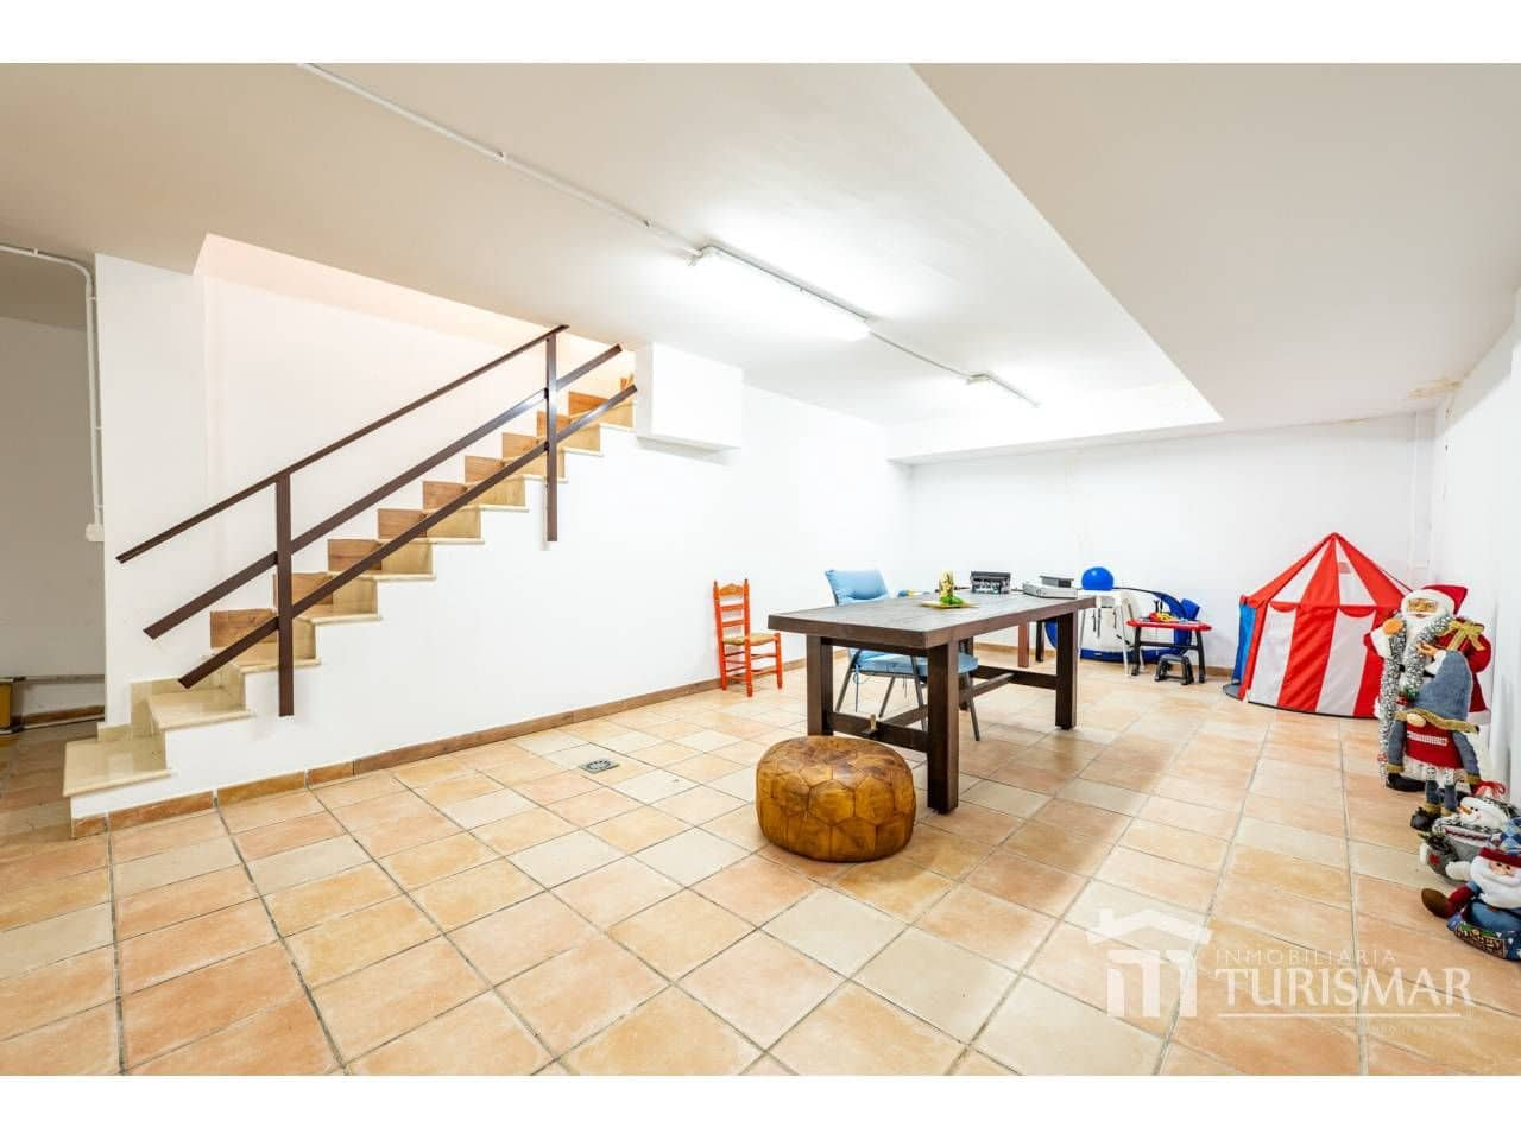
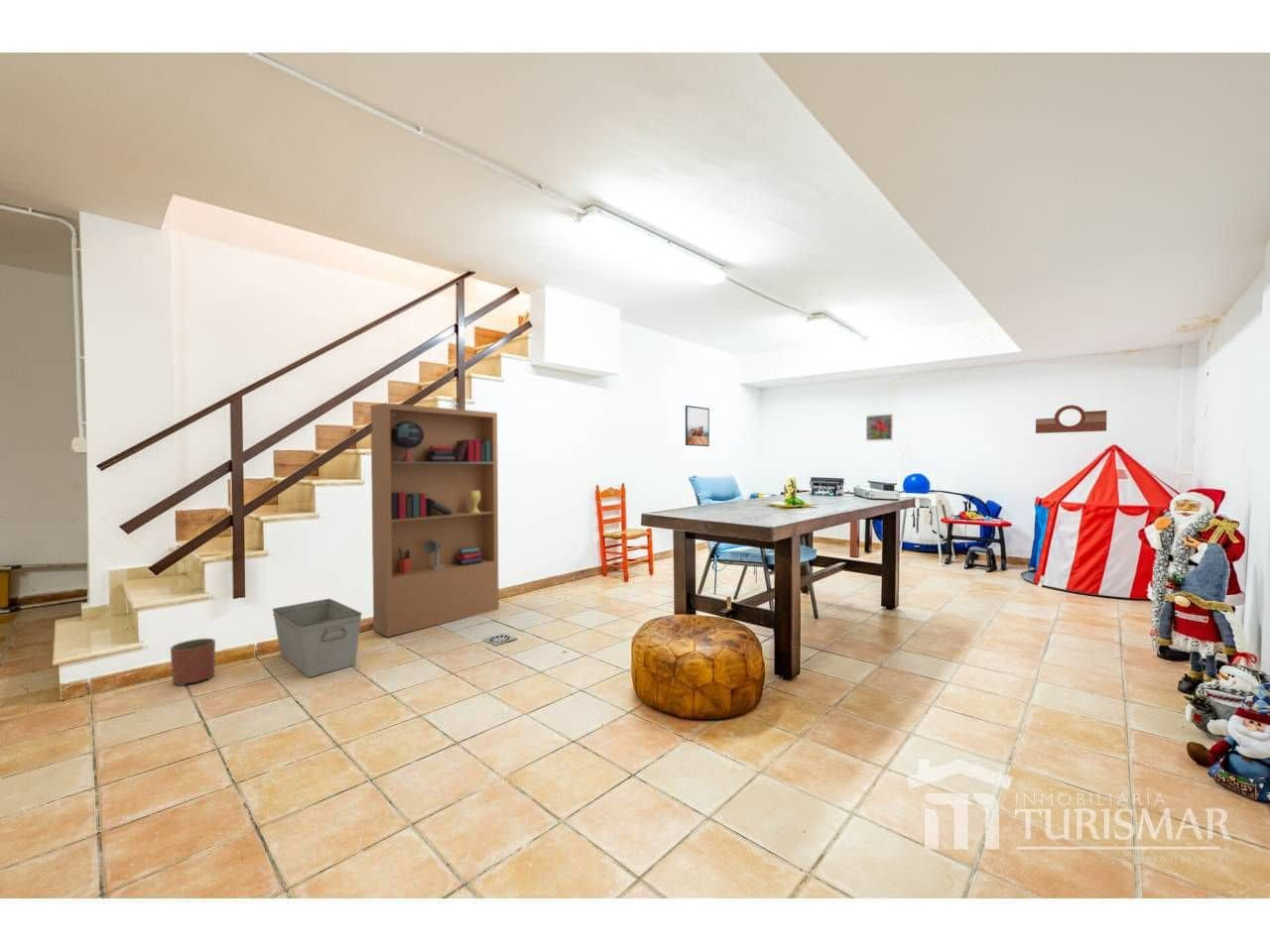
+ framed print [865,412,894,443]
+ decorative wall piece [1035,405,1108,434]
+ storage bin [271,598,363,678]
+ bookcase [370,402,500,638]
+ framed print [685,405,710,447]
+ planter [170,638,216,687]
